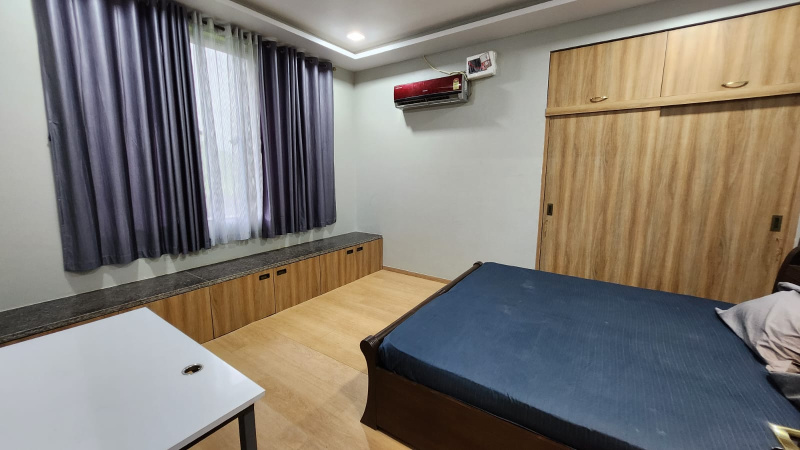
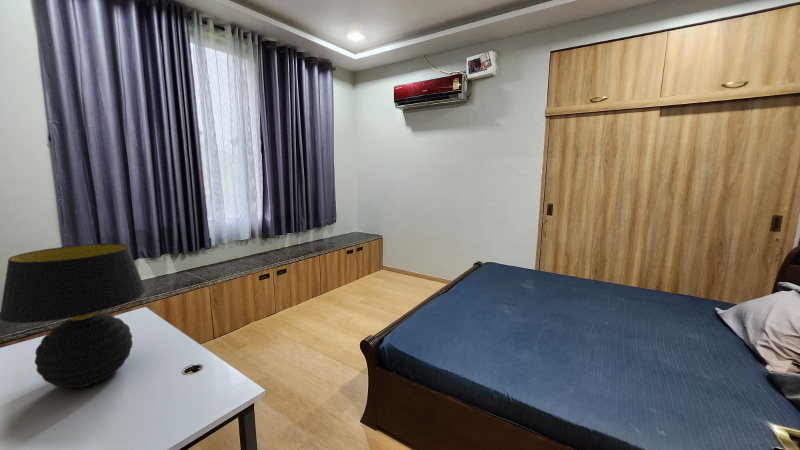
+ table lamp [0,243,146,389]
